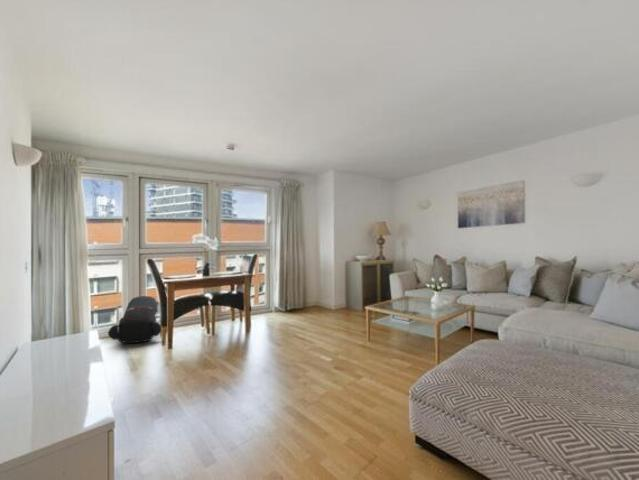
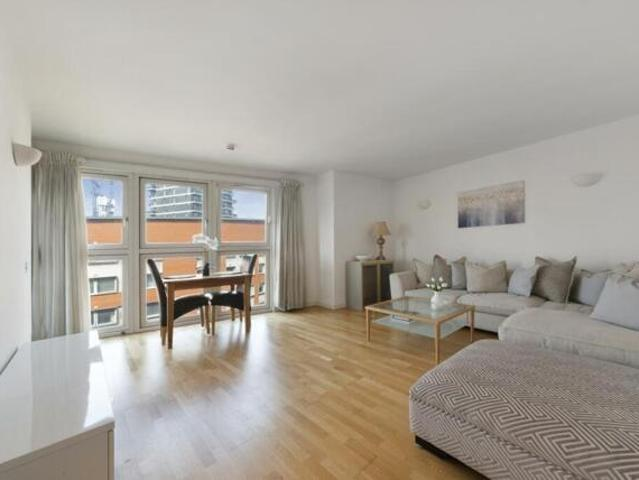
- backpack [107,295,162,344]
